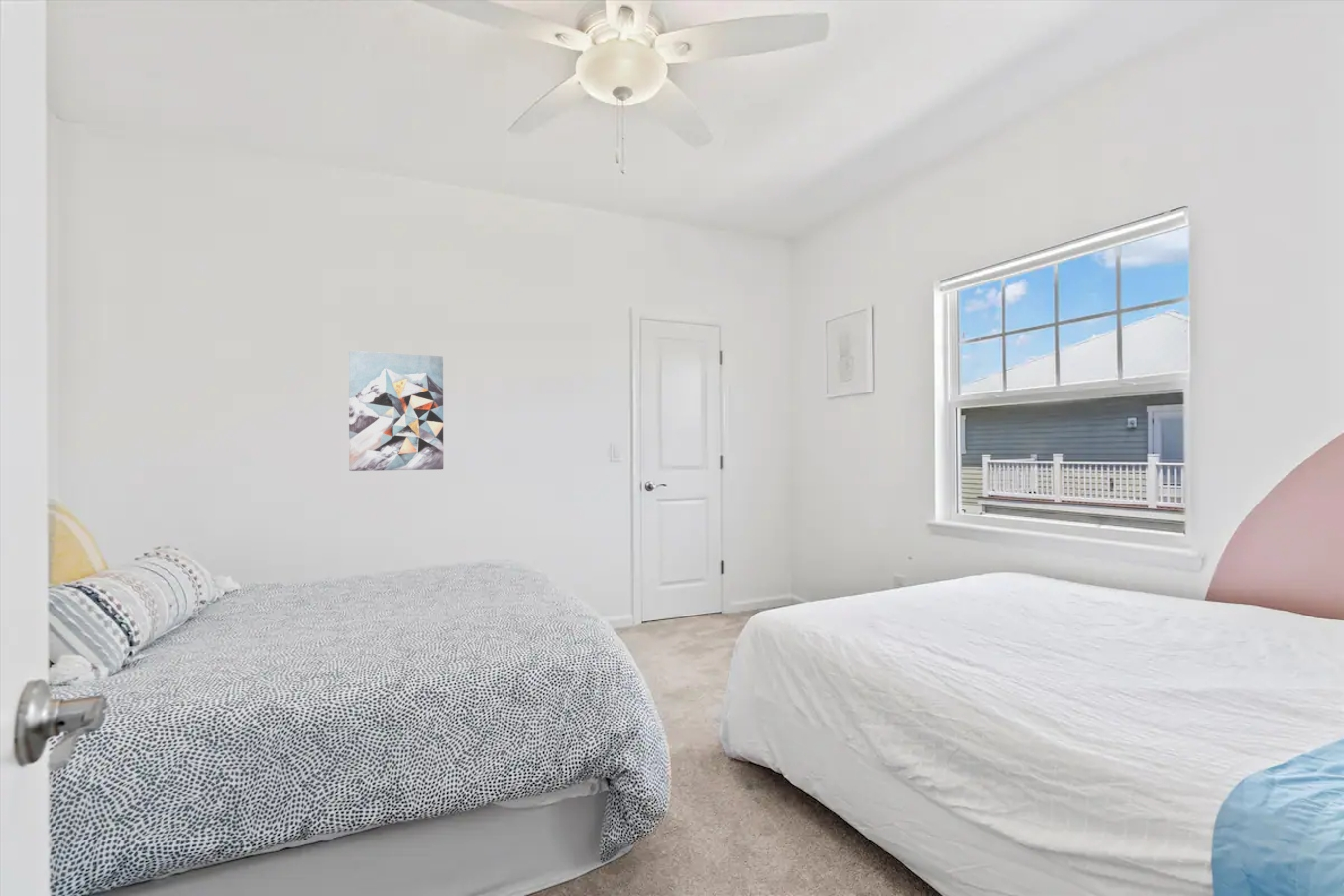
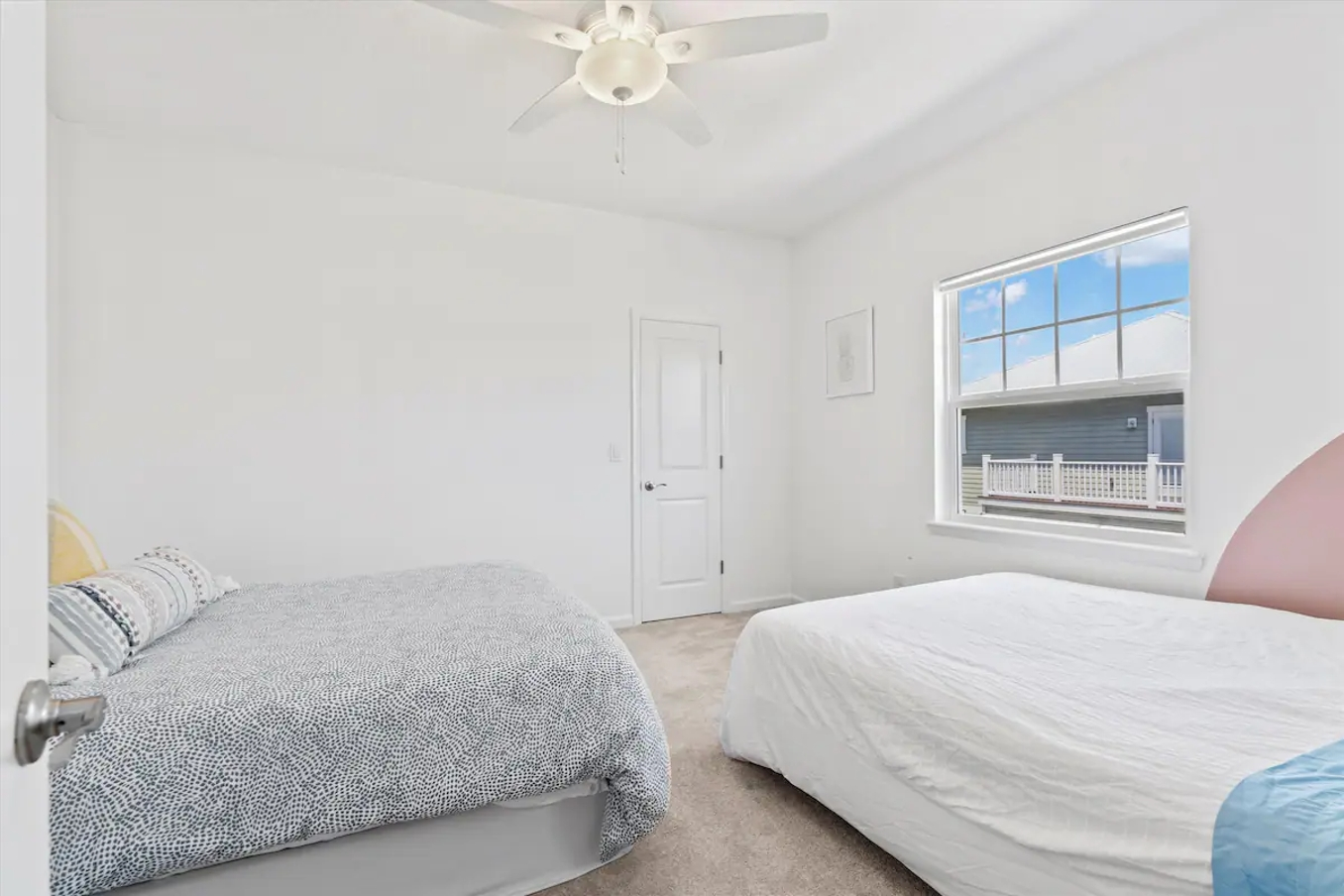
- wall art [348,350,444,472]
